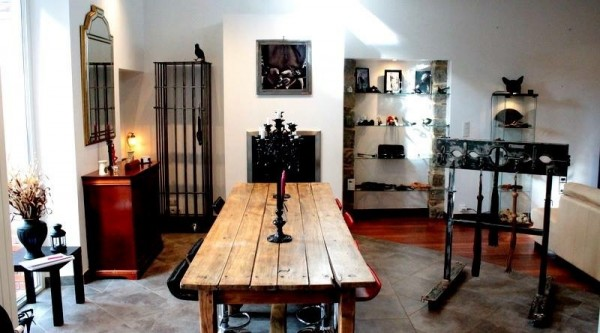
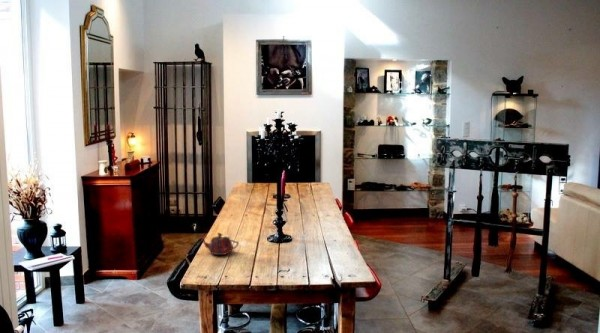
+ teapot [200,232,240,256]
